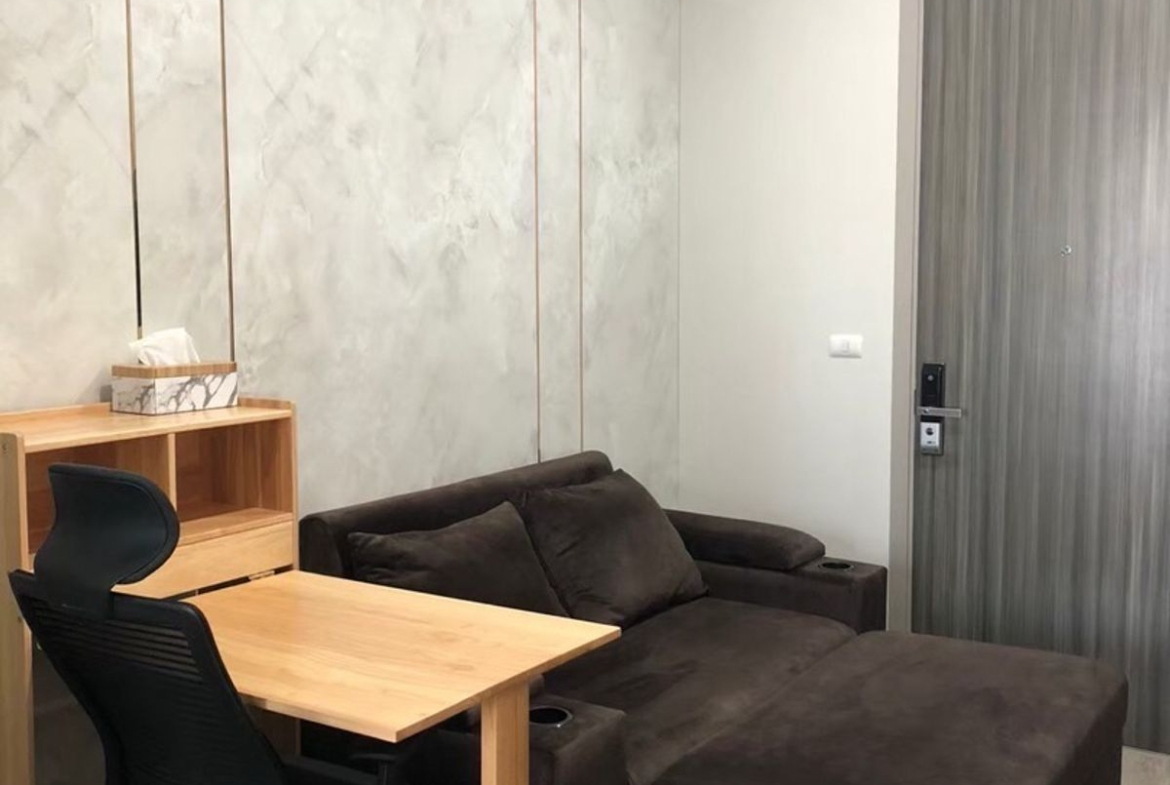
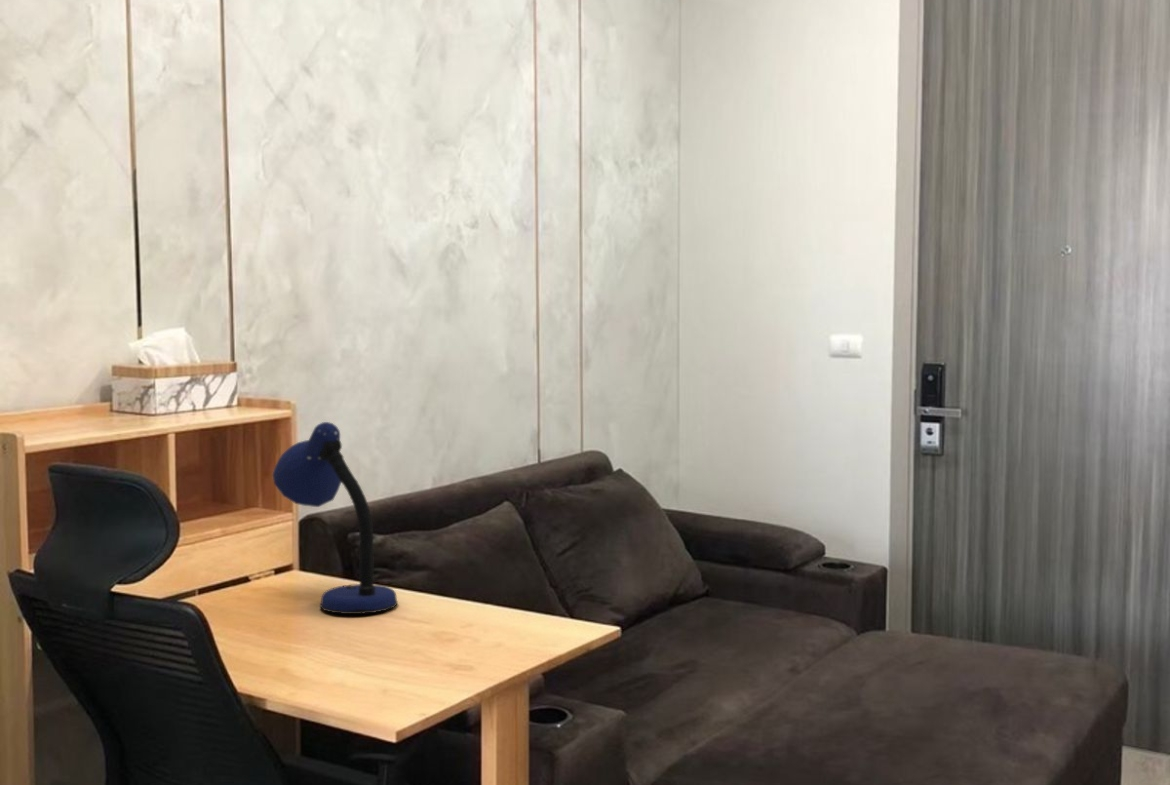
+ desk lamp [272,421,399,615]
